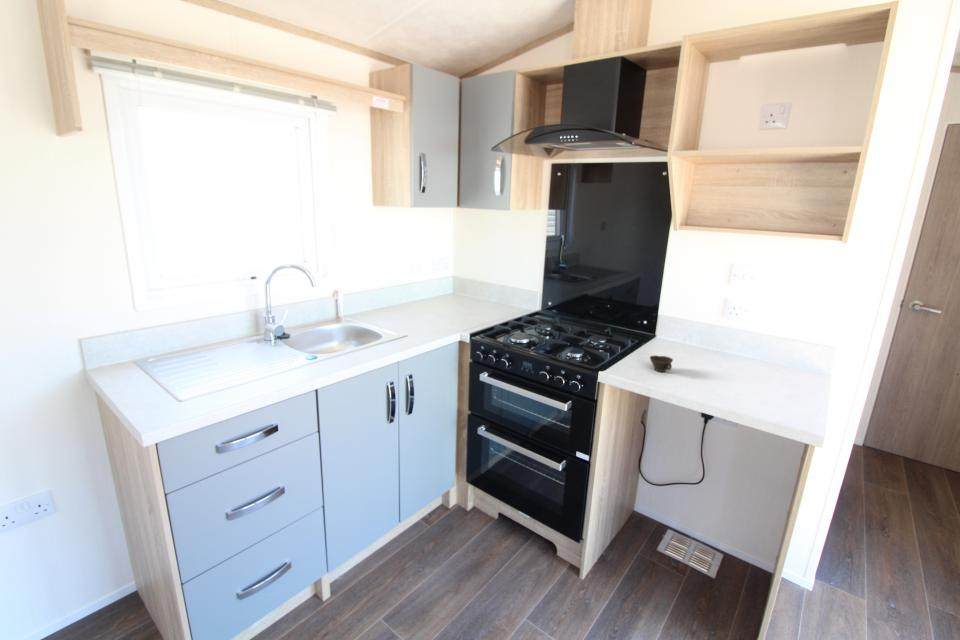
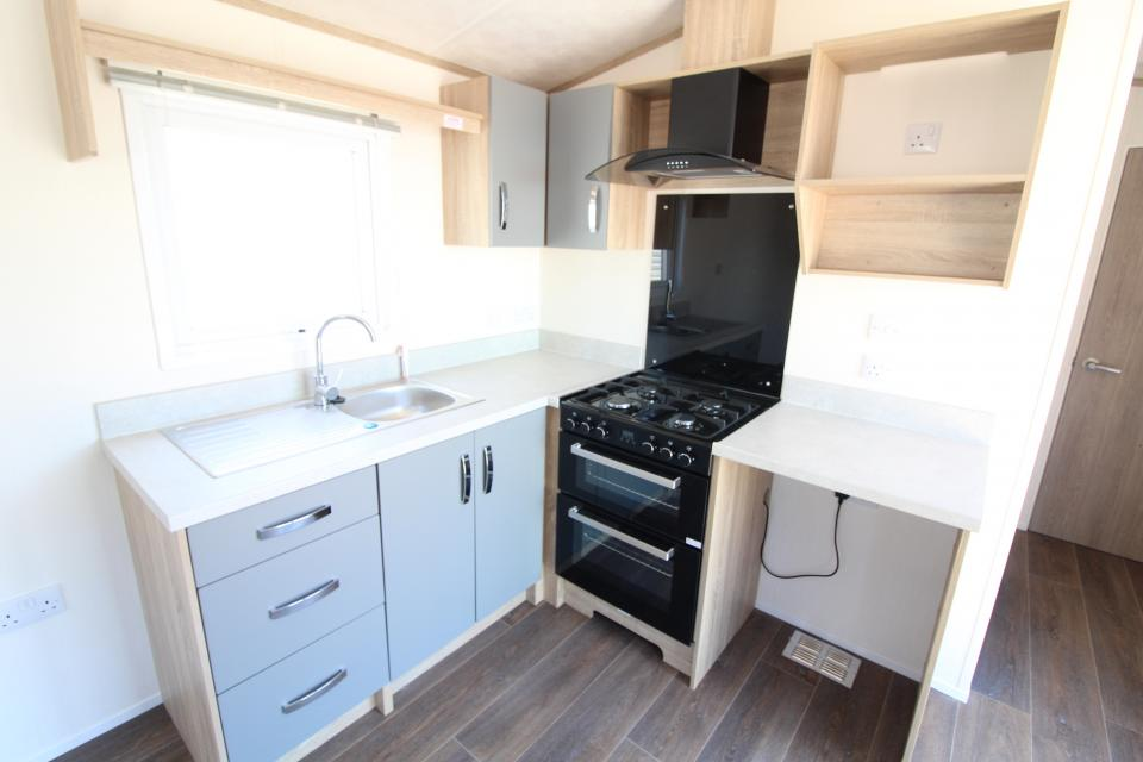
- cup [649,354,674,373]
